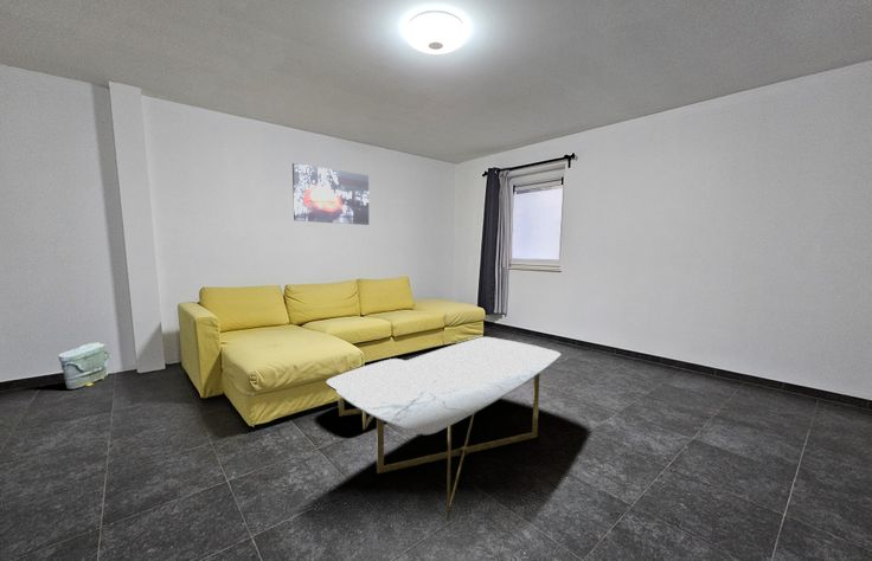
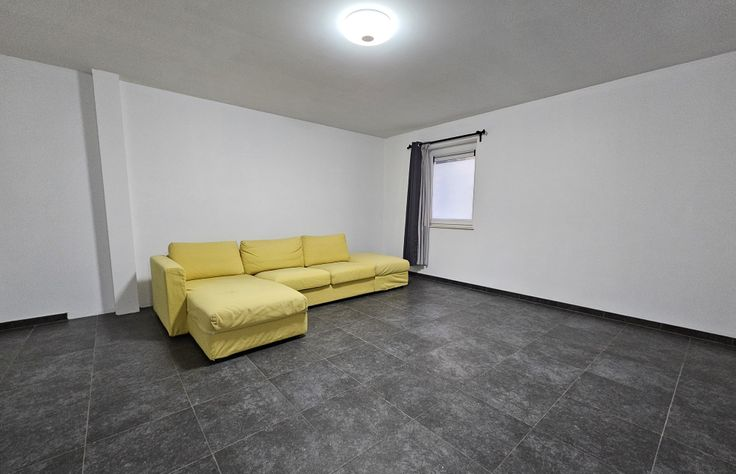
- coffee table [326,336,562,522]
- bag [57,342,111,391]
- wall art [291,162,370,226]
